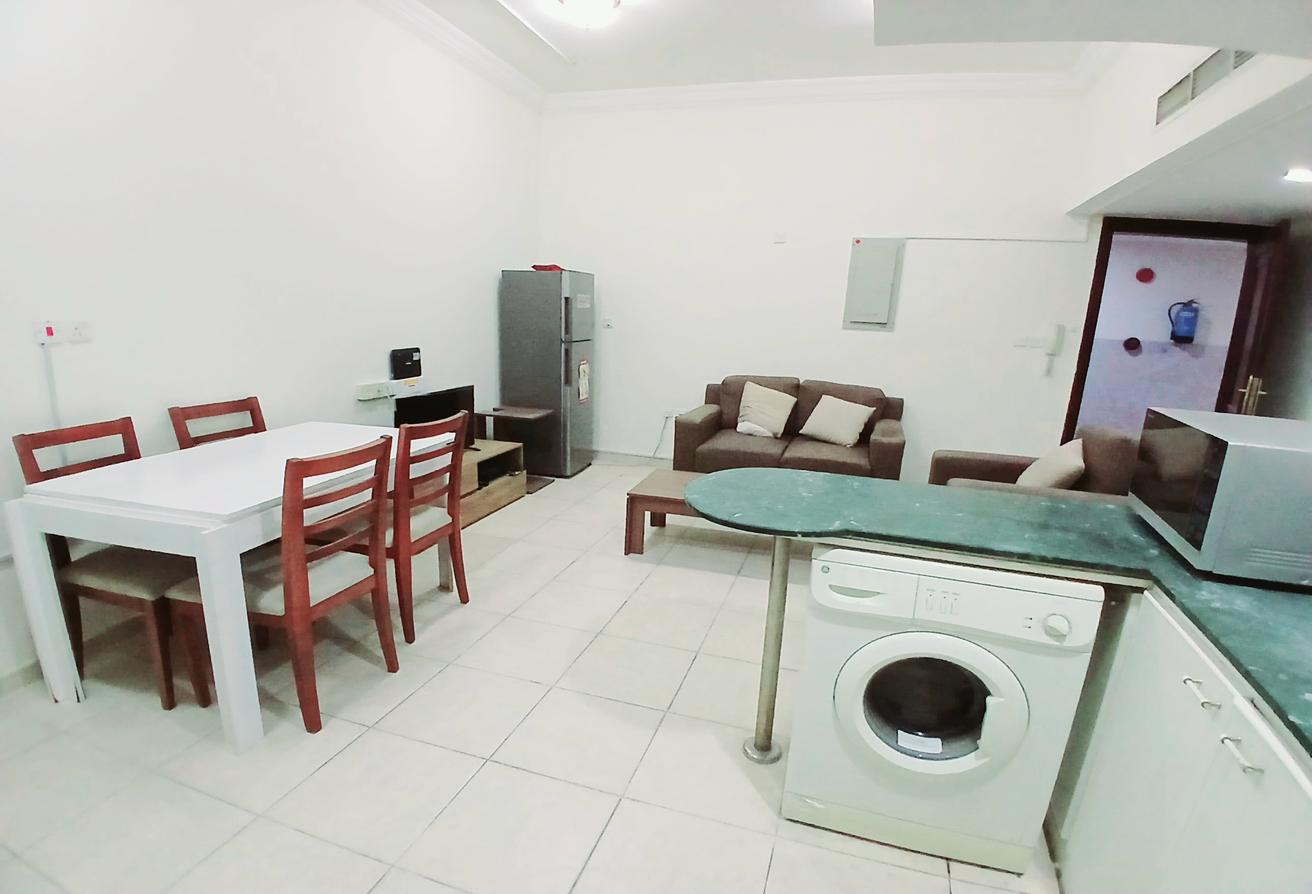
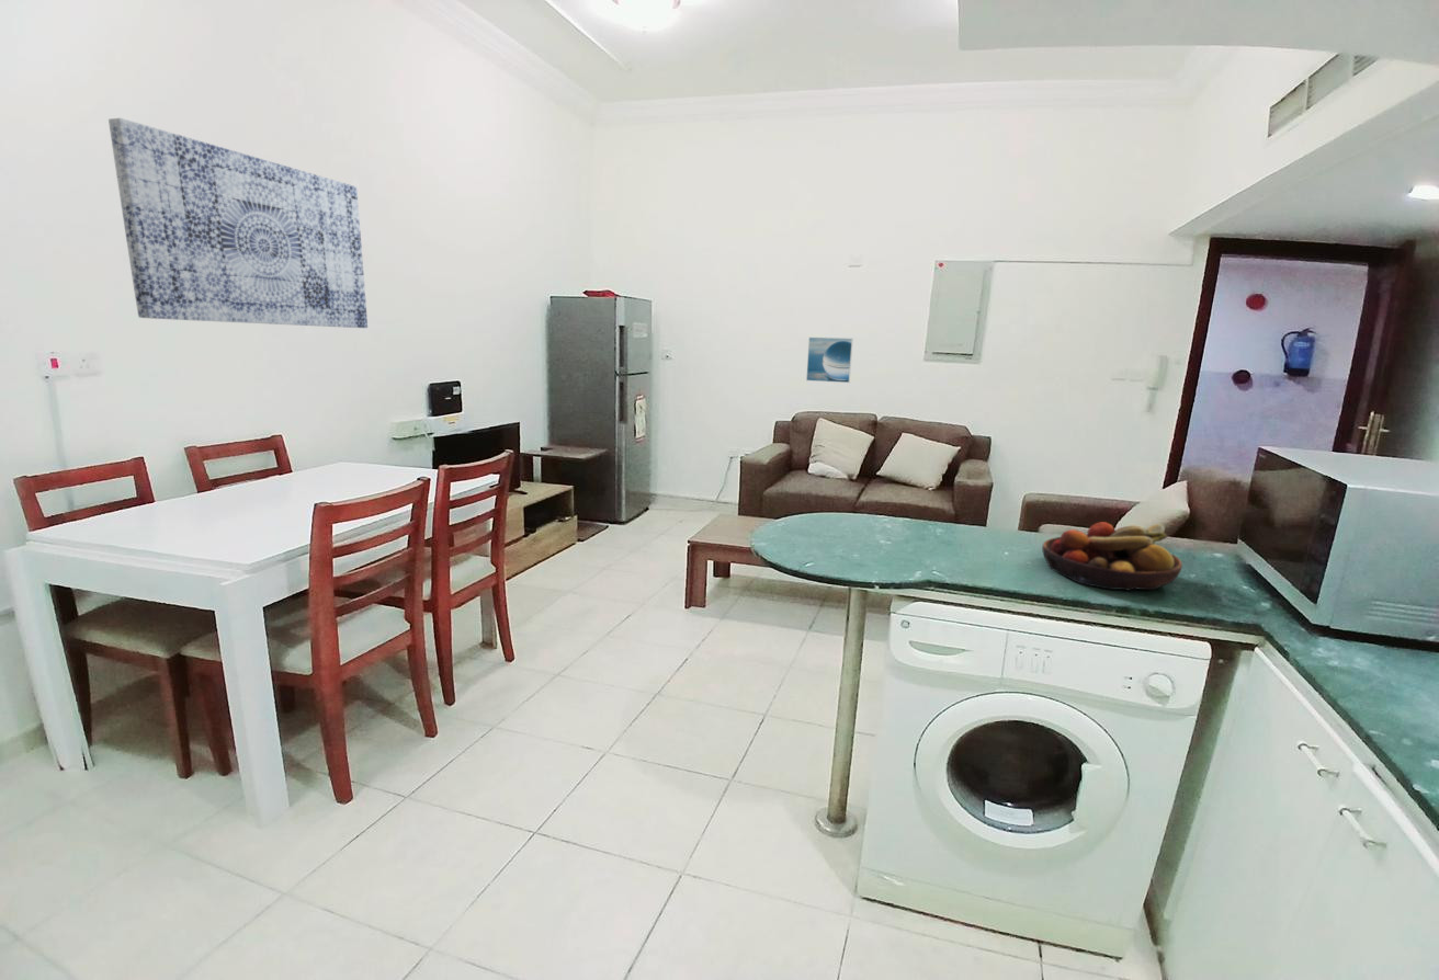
+ wall art [107,117,369,329]
+ fruit bowl [1041,521,1183,592]
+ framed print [805,337,854,384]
